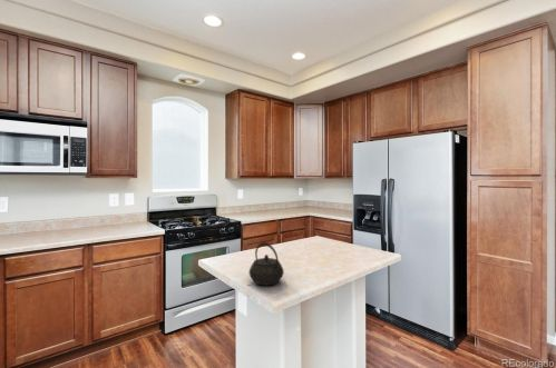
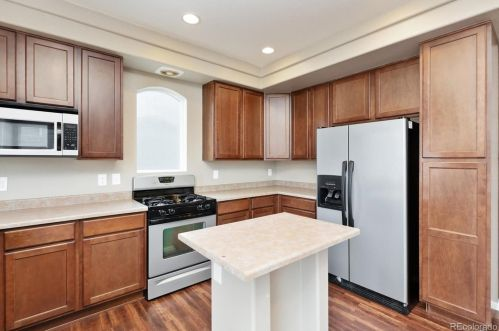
- kettle [248,241,285,287]
